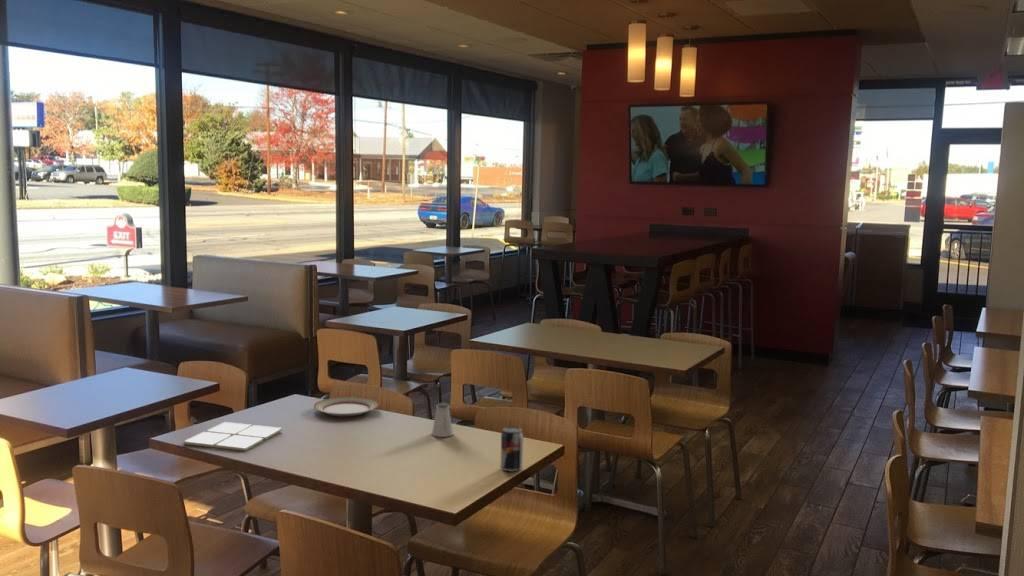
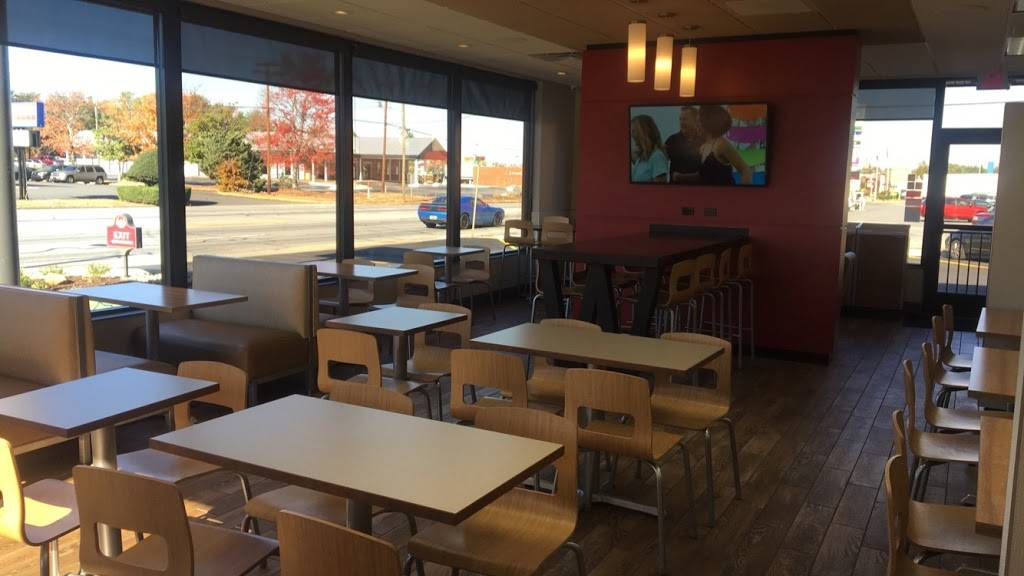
- drink coaster [183,421,283,452]
- beverage can [500,425,524,473]
- plate [313,396,380,417]
- saltshaker [431,402,454,438]
